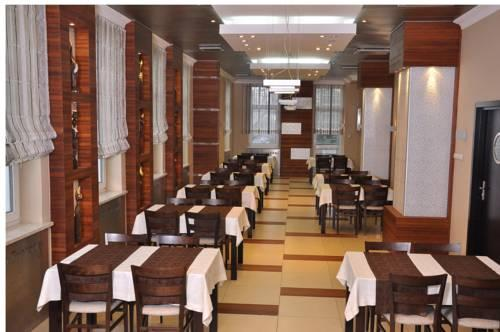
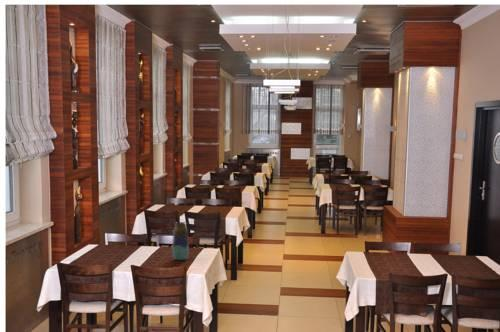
+ vase [171,221,190,261]
